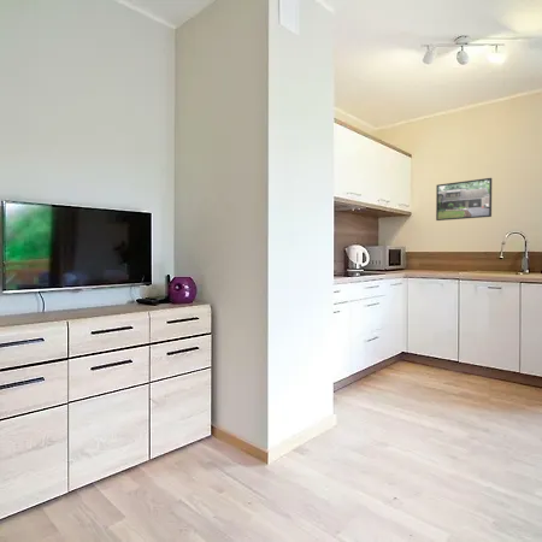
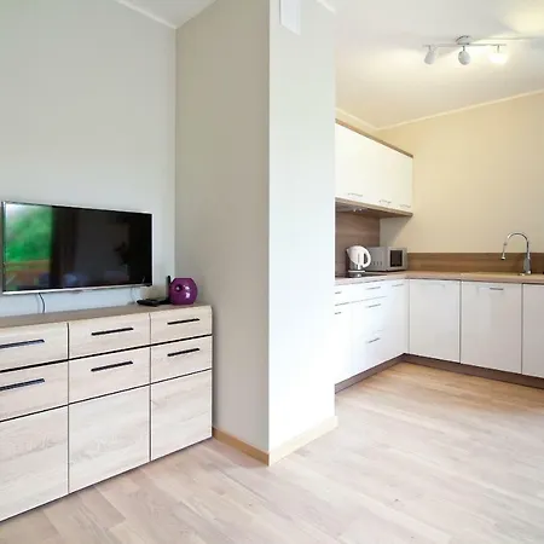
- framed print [435,177,493,222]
